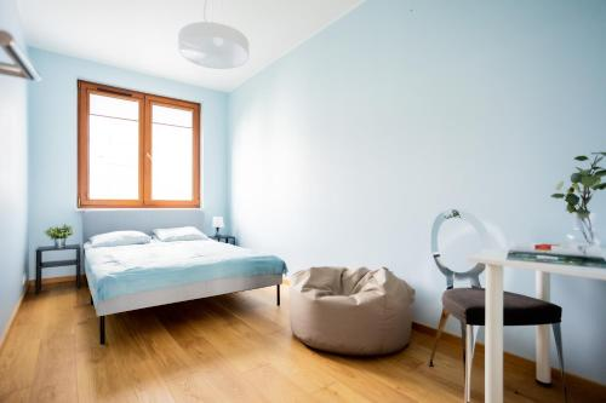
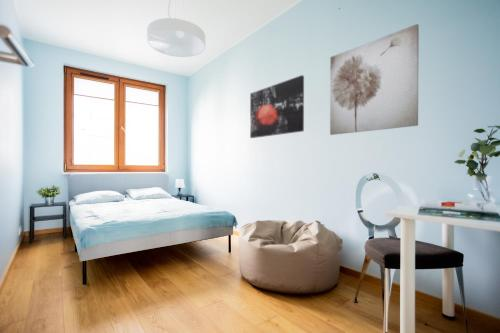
+ wall art [249,74,305,139]
+ wall art [329,23,420,136]
